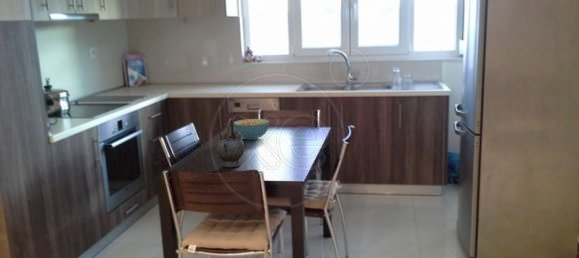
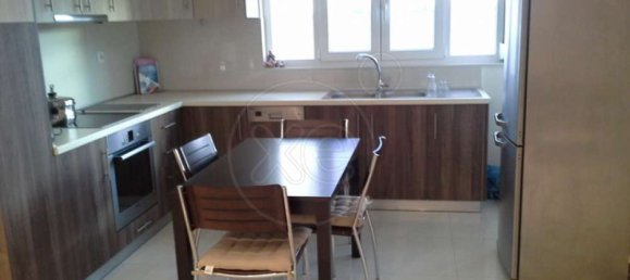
- cereal bowl [233,118,270,141]
- teapot [215,118,245,168]
